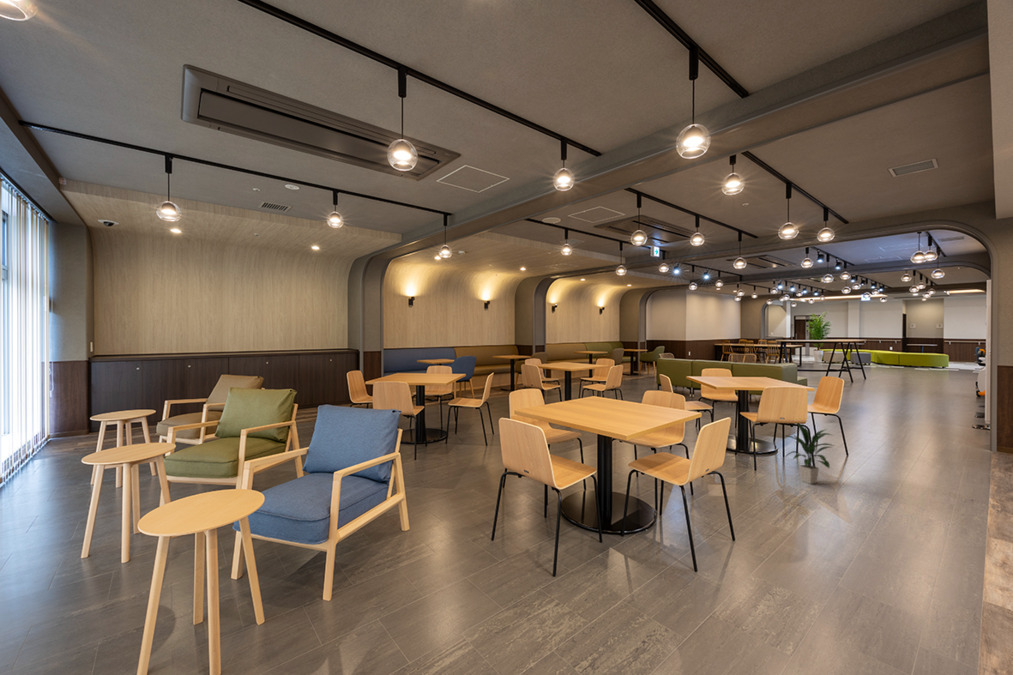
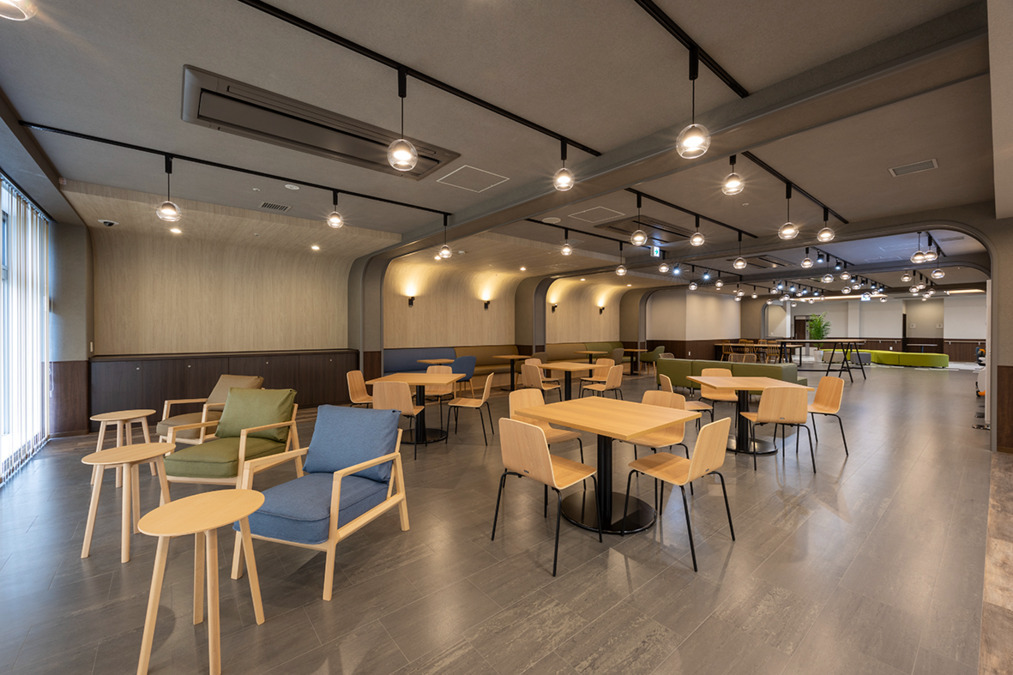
- indoor plant [785,421,835,485]
